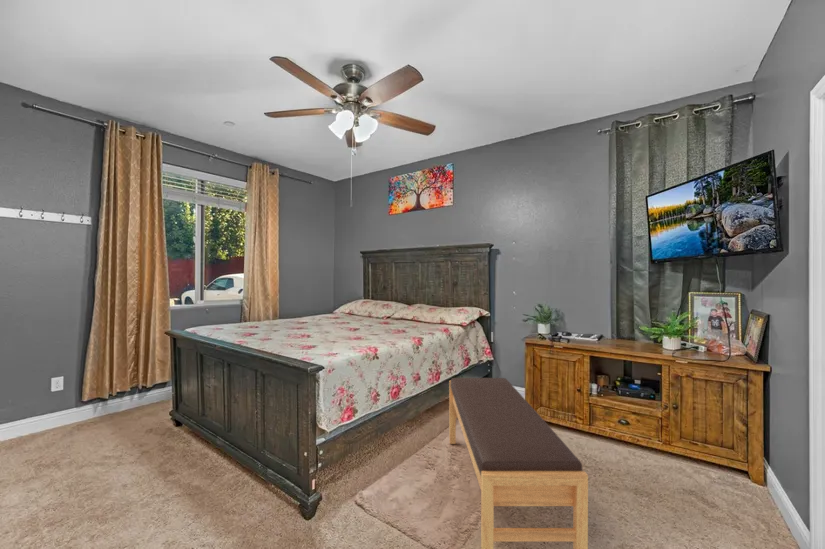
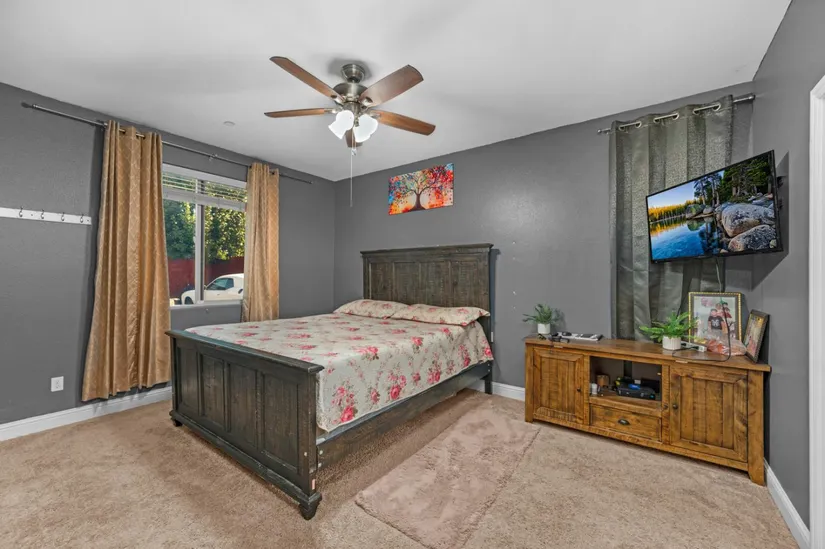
- bench [448,377,589,549]
